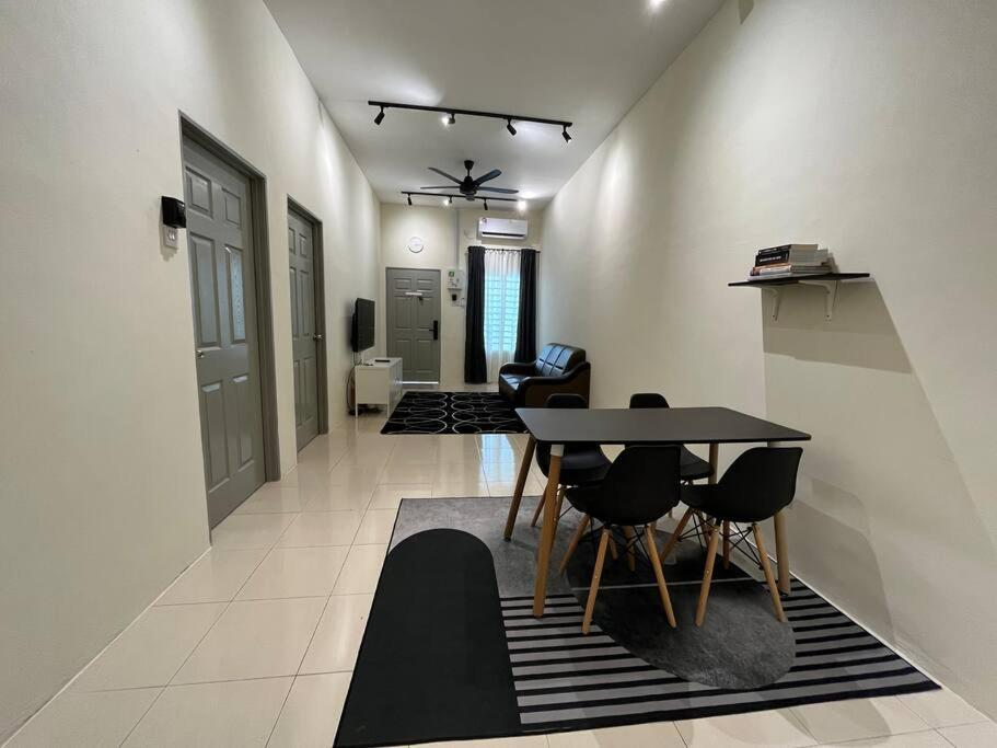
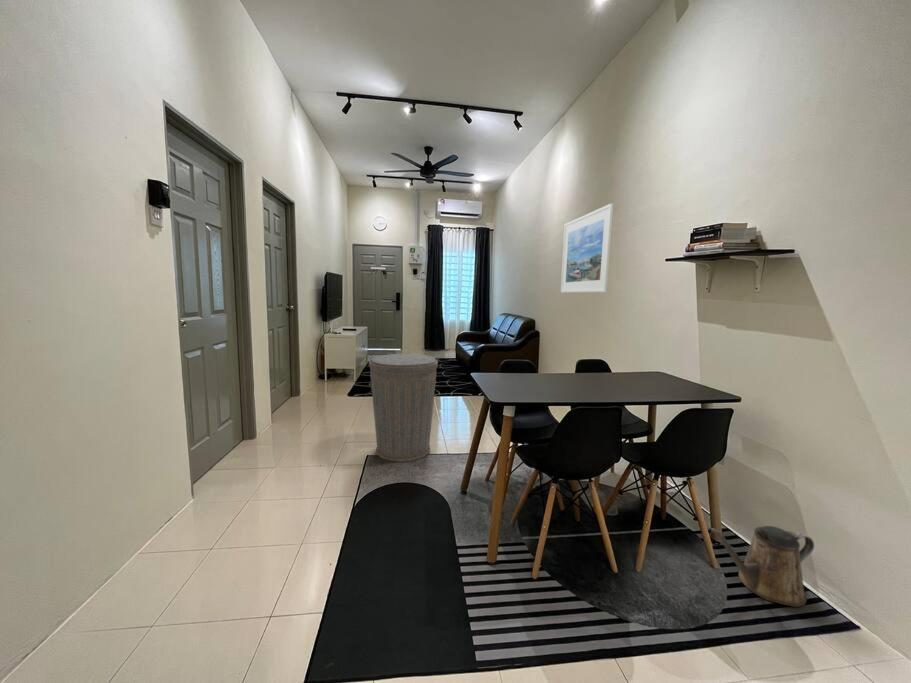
+ trash can [368,353,439,463]
+ watering can [708,525,815,608]
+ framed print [560,202,615,293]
